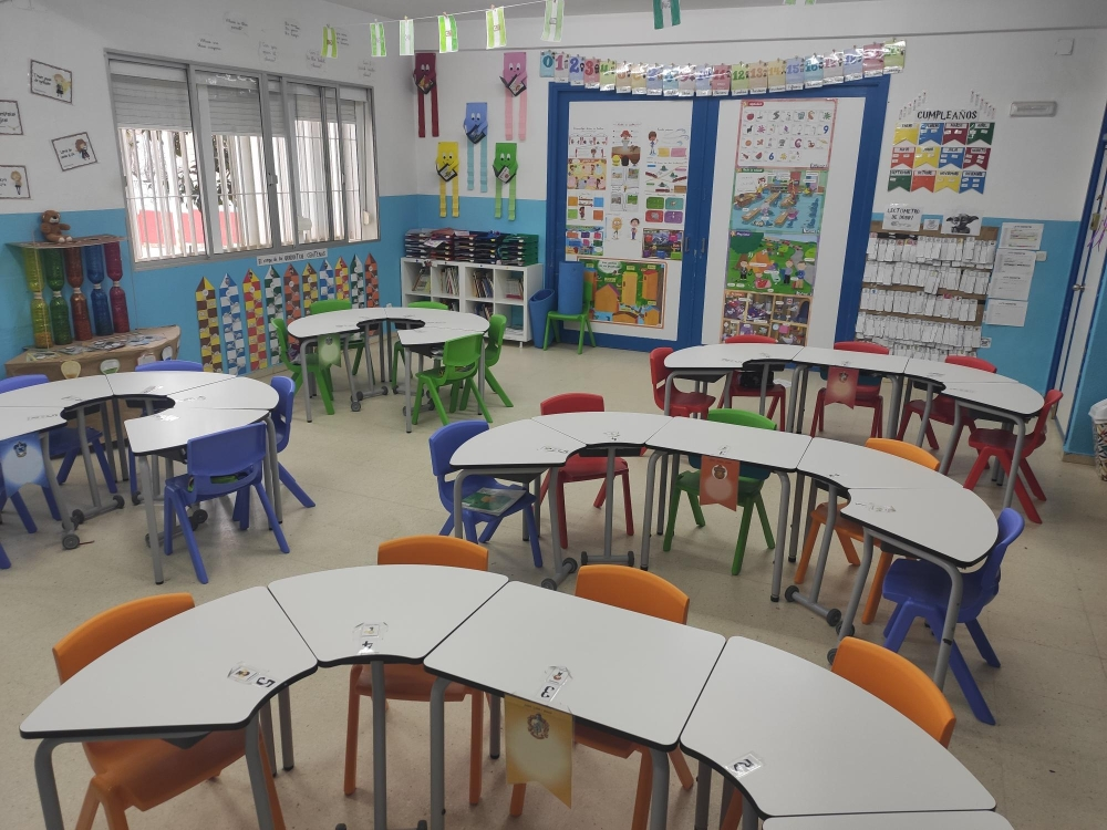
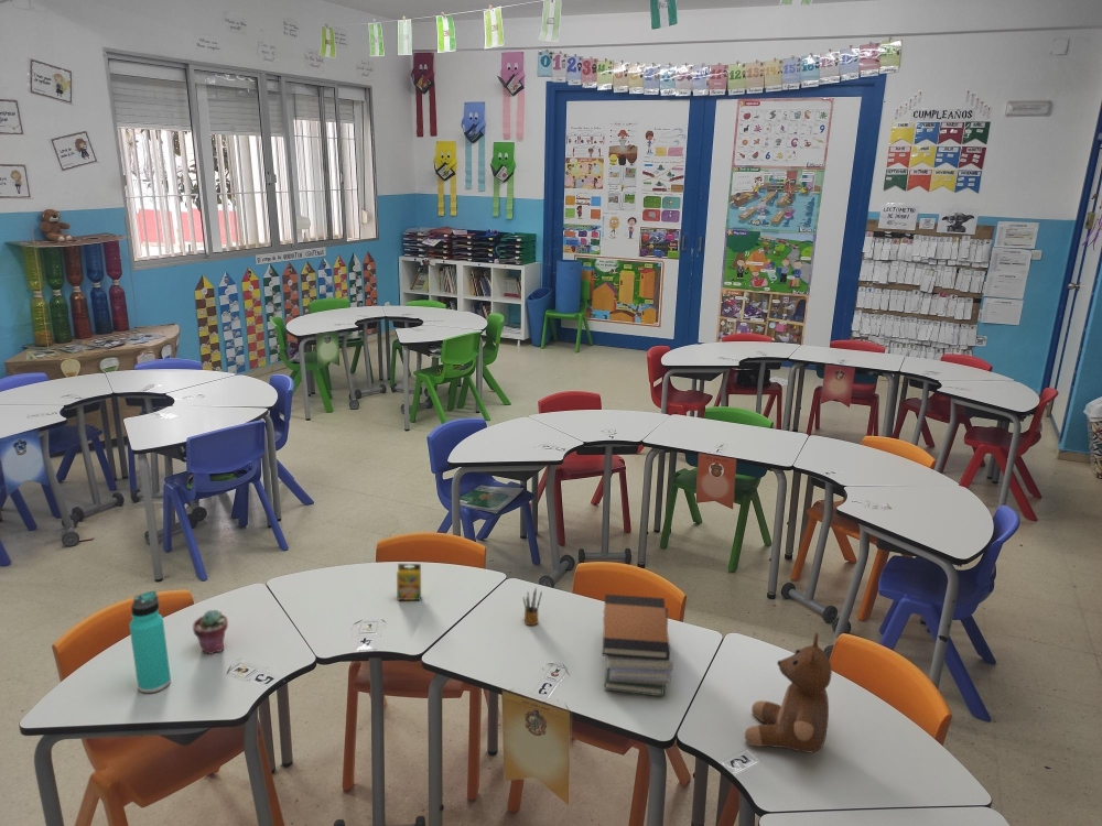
+ book stack [602,594,674,698]
+ pencil box [522,586,543,627]
+ crayon box [396,563,422,601]
+ teddy bear [744,631,833,753]
+ potted succulent [192,609,229,655]
+ thermos bottle [128,590,172,694]
